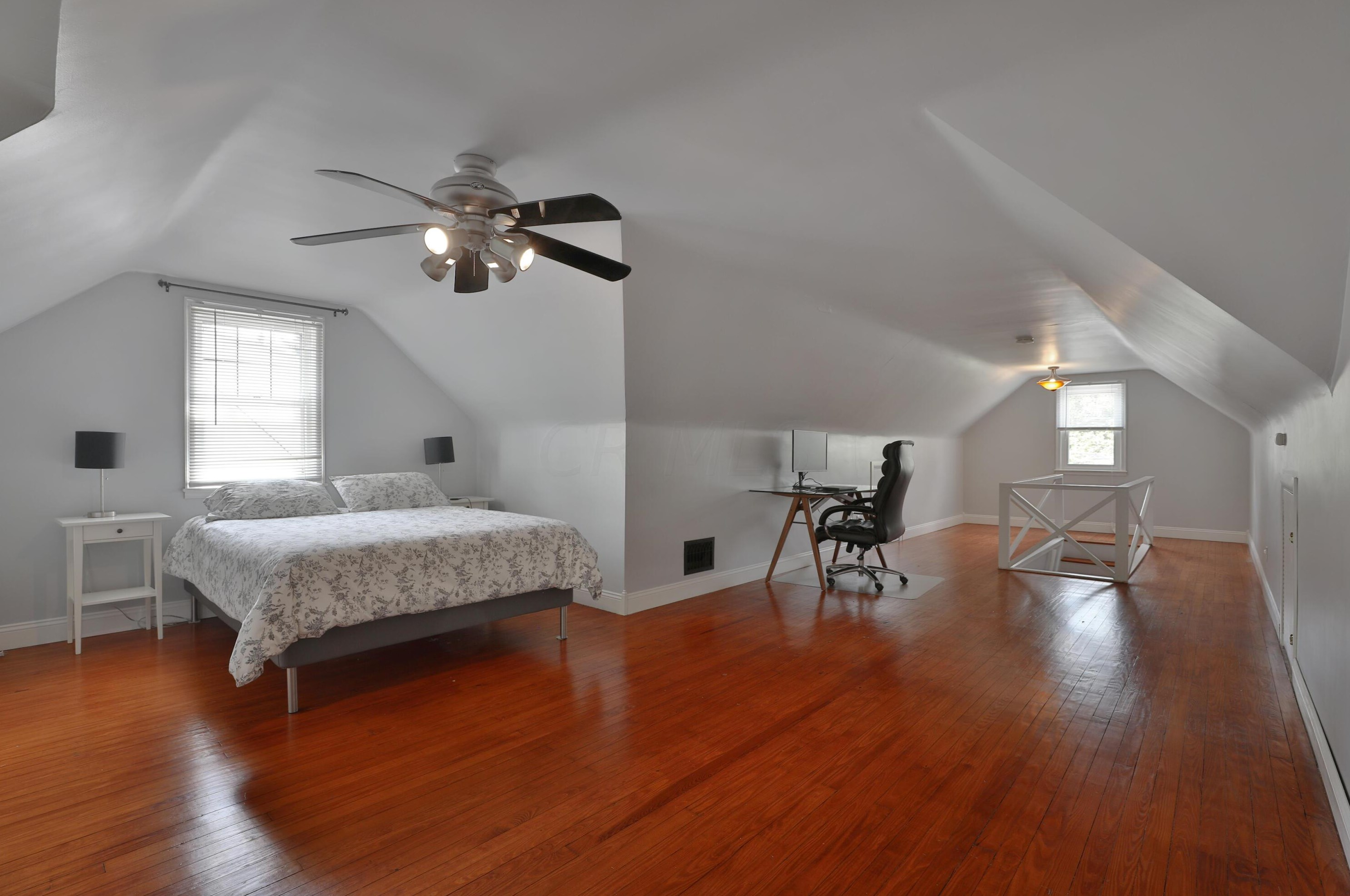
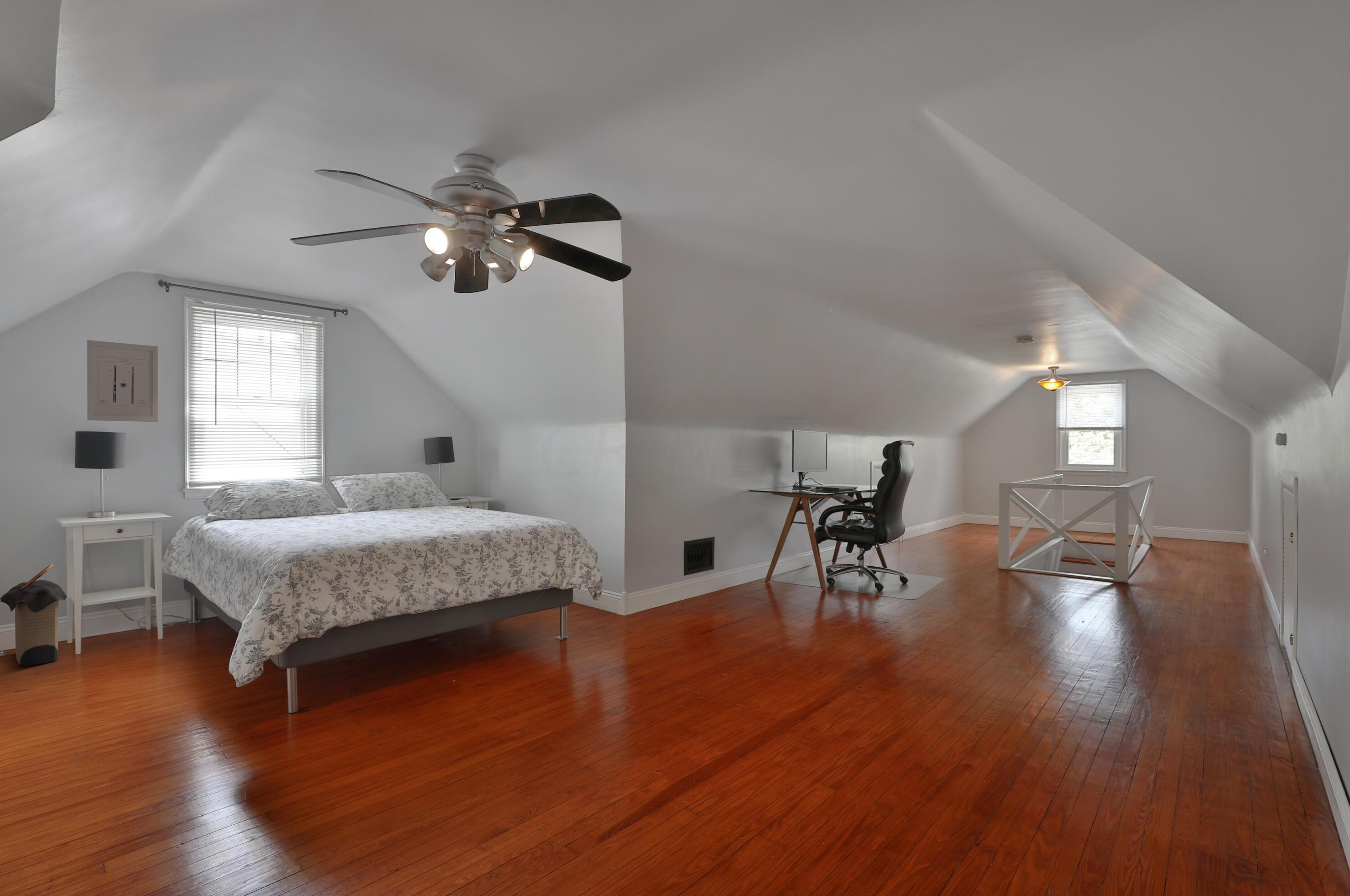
+ wall art [87,340,158,422]
+ laundry hamper [0,564,67,666]
